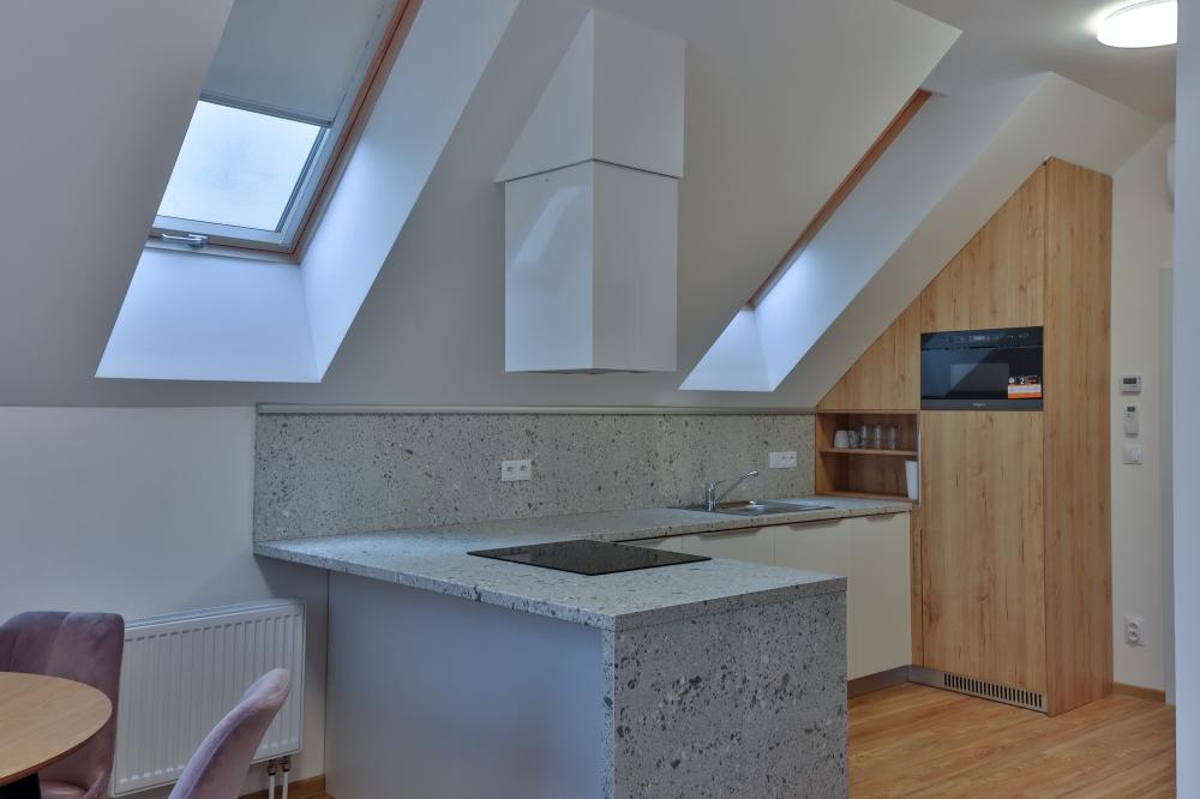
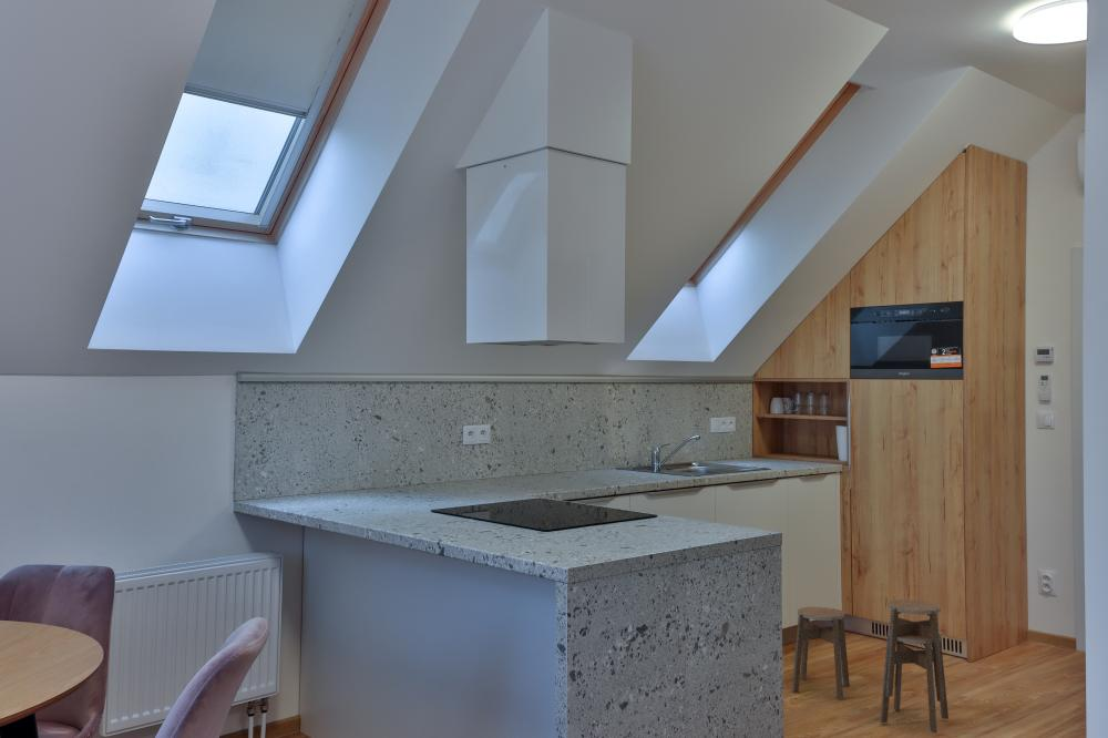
+ stool [791,598,950,734]
